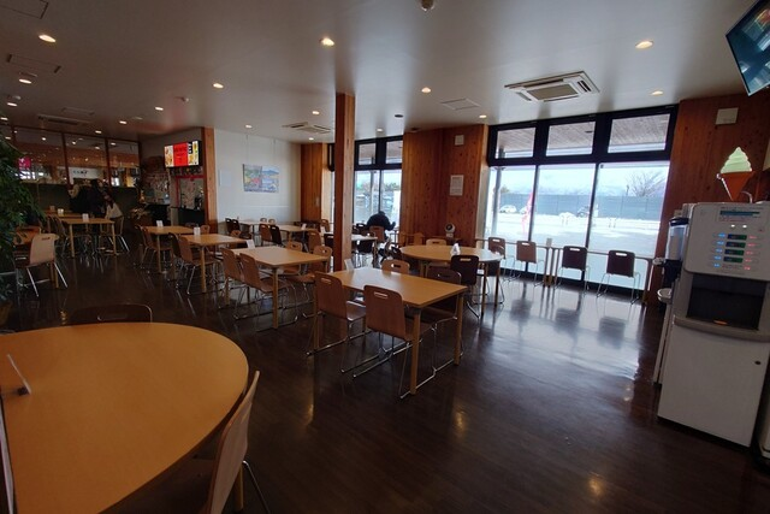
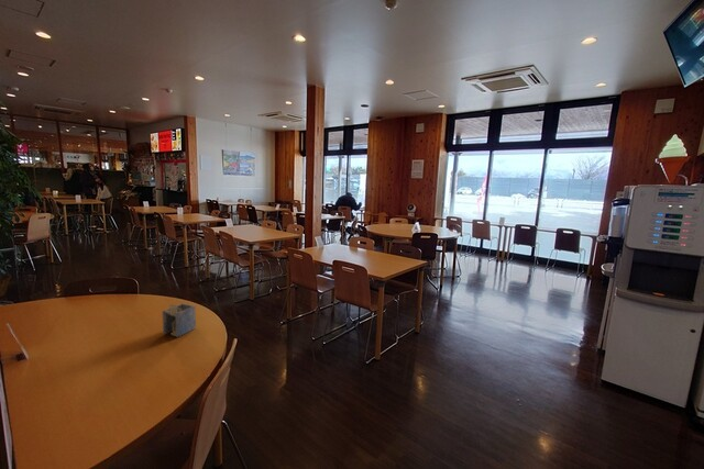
+ napkin holder [161,302,197,338]
